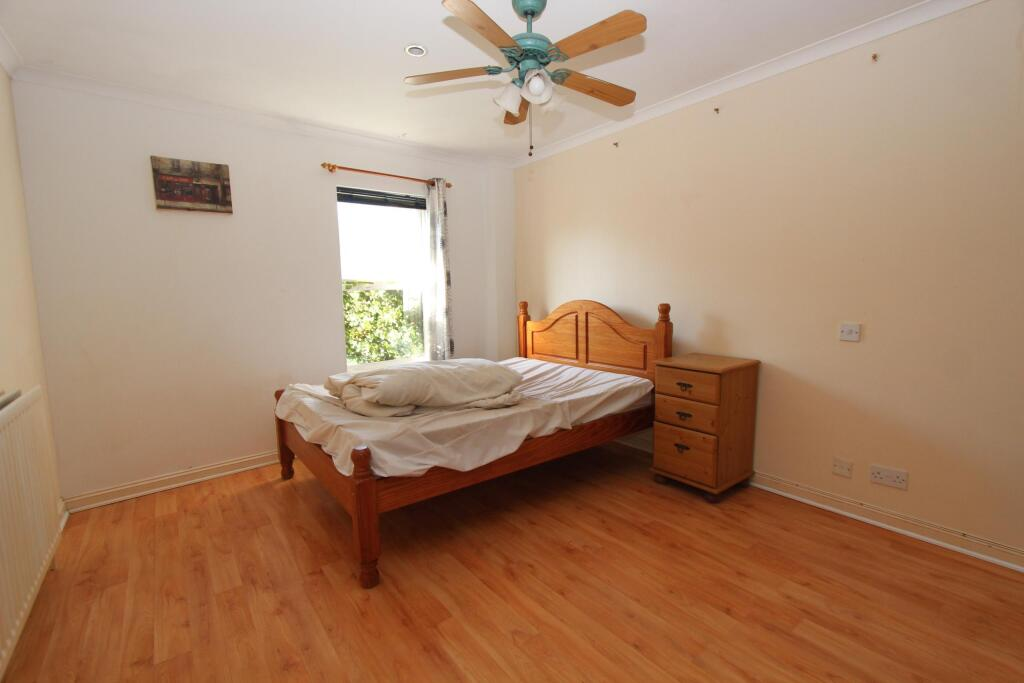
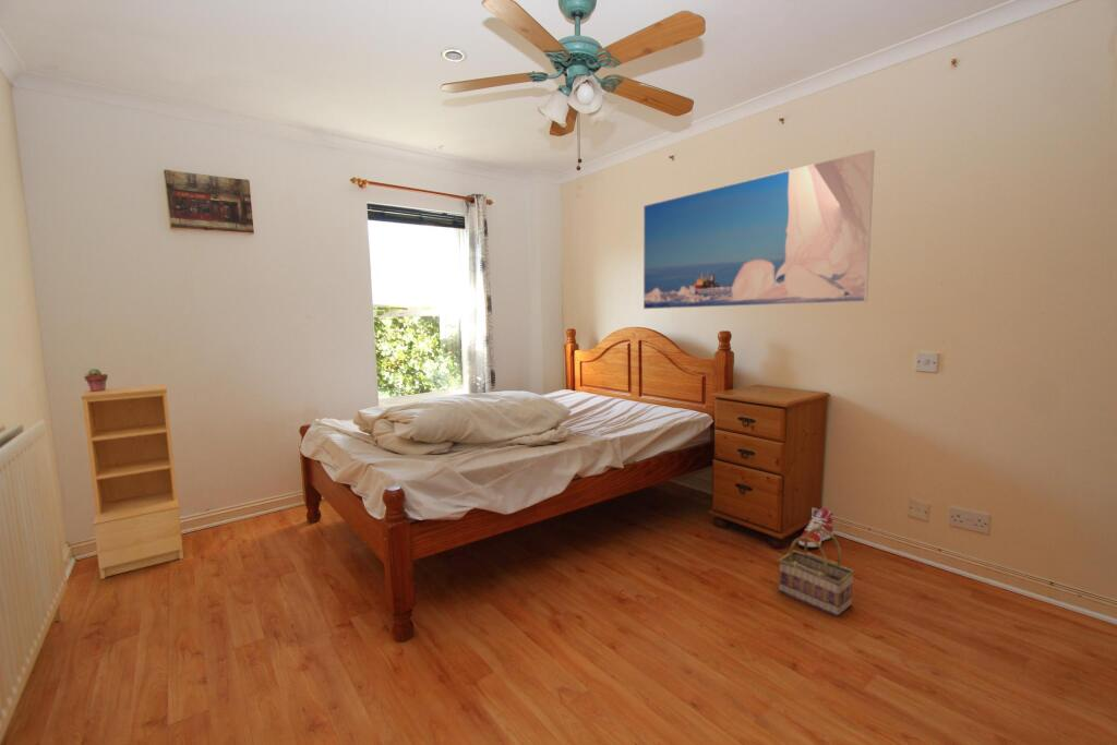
+ bookshelf [80,384,184,580]
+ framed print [642,148,876,310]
+ basket [778,528,855,617]
+ potted succulent [83,368,109,392]
+ sneaker [797,506,834,549]
